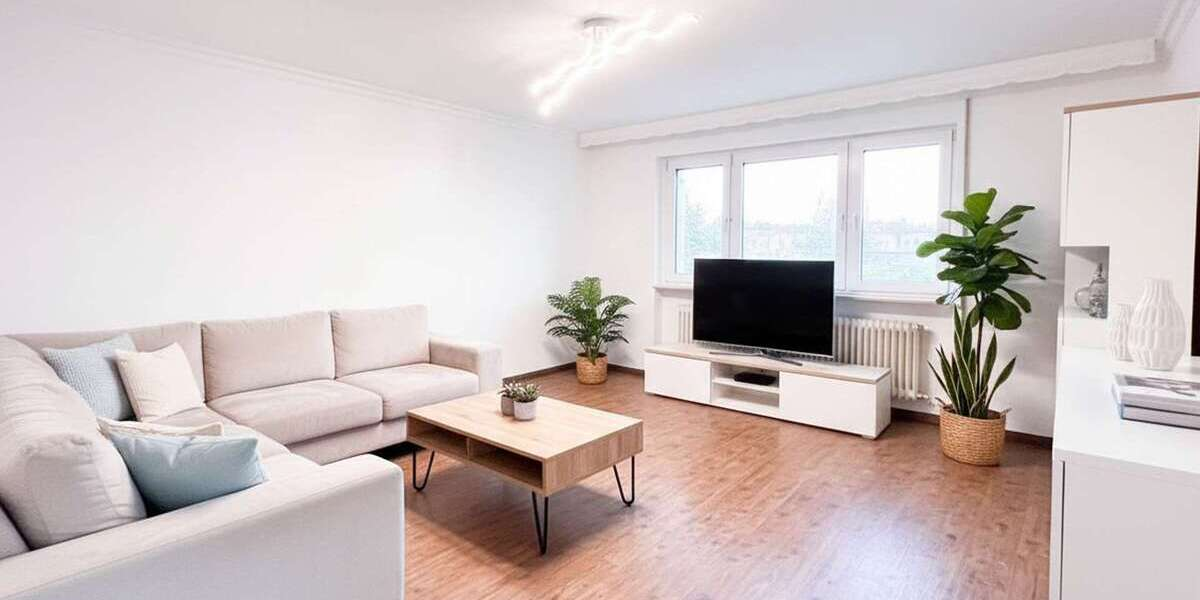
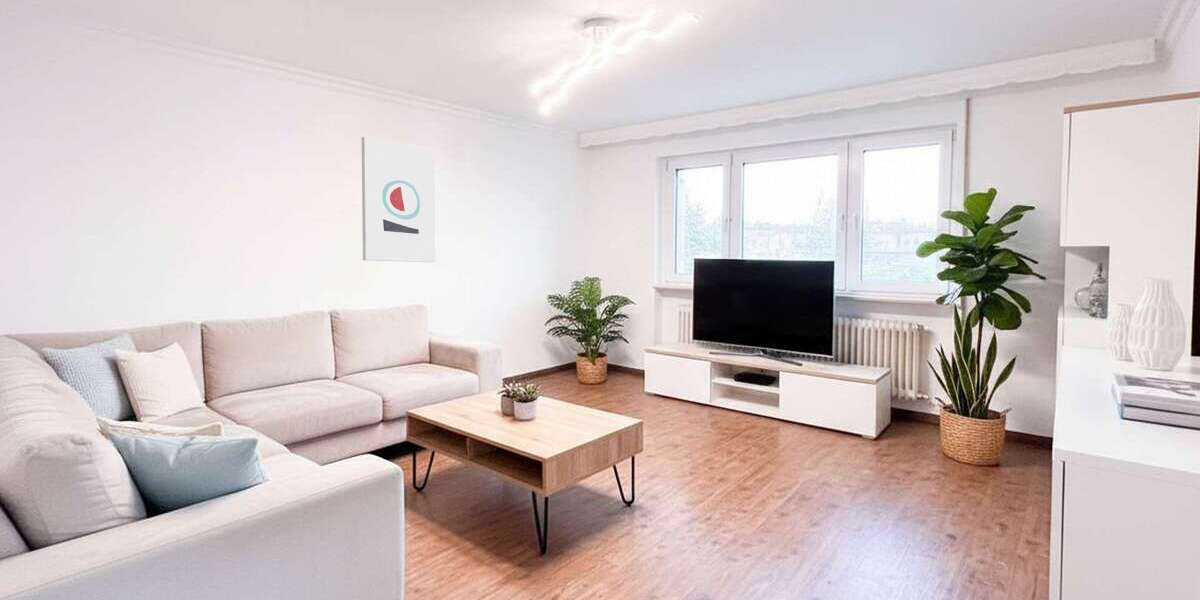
+ wall art [361,136,437,263]
